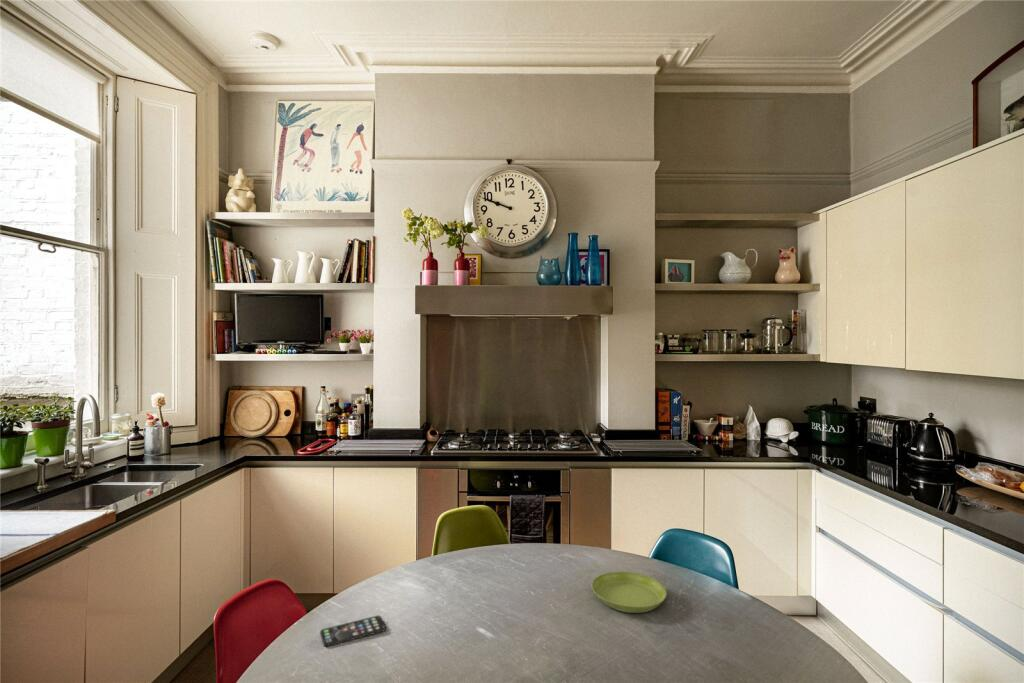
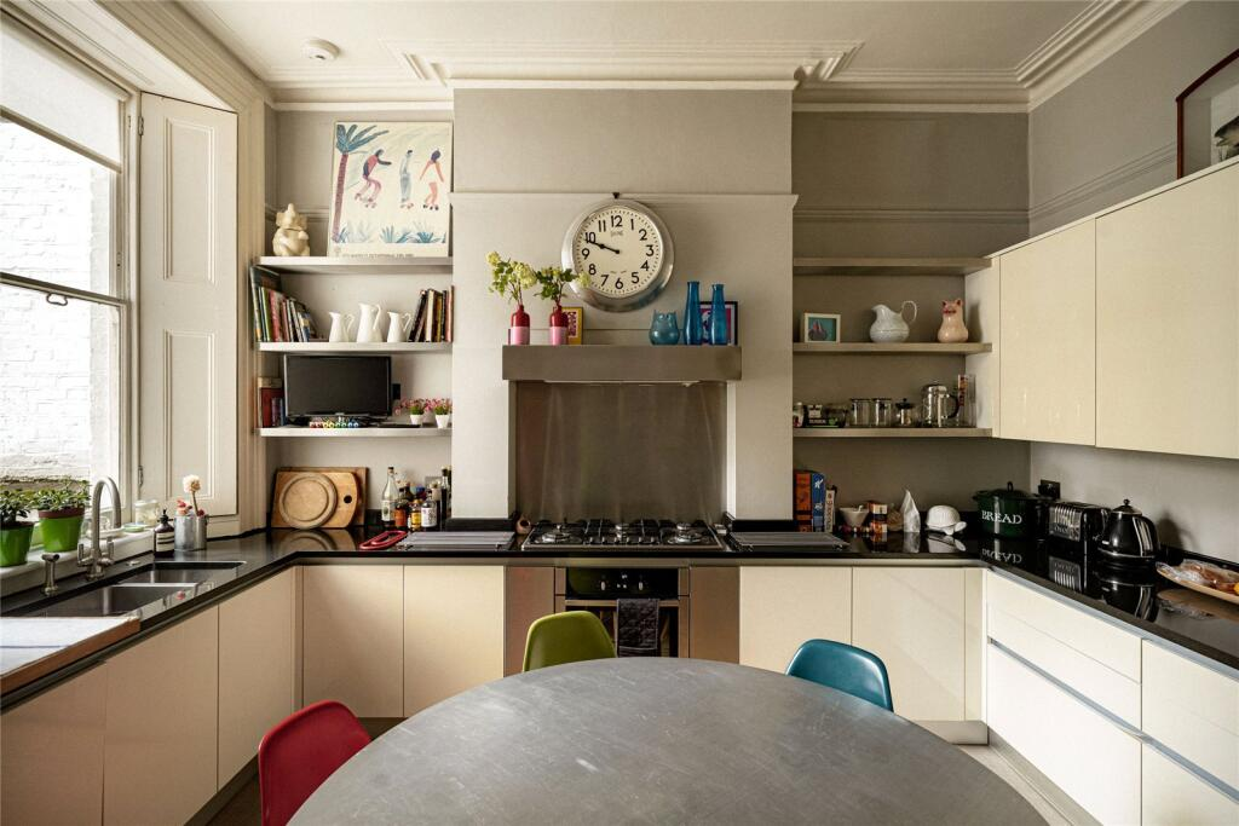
- saucer [591,571,668,614]
- smartphone [319,615,387,647]
